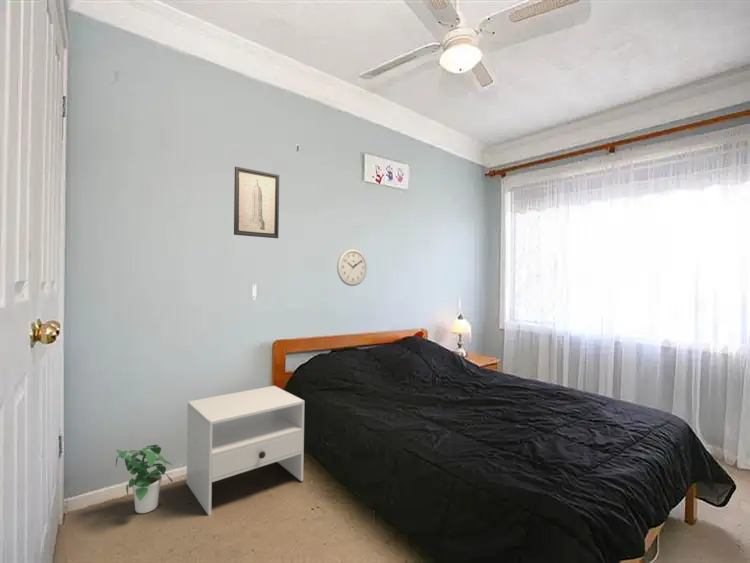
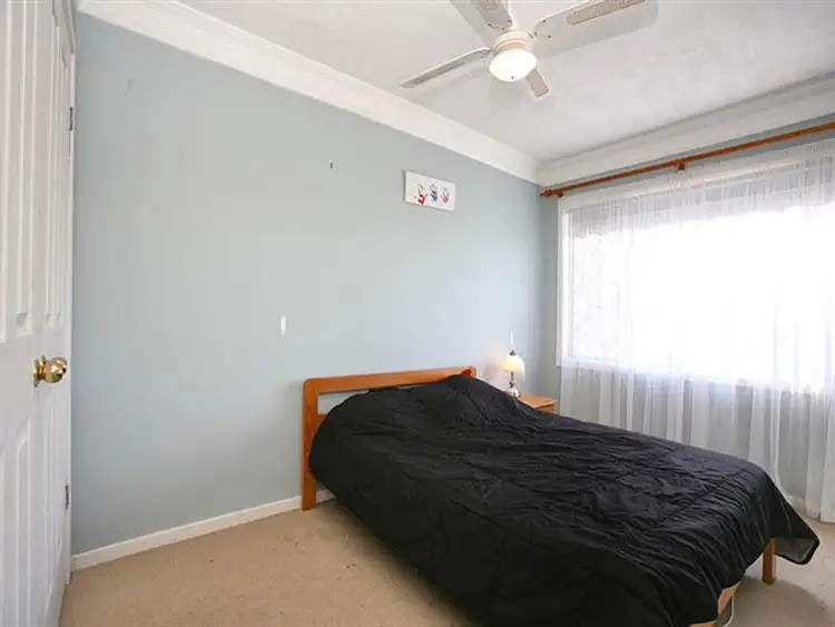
- potted plant [115,444,174,514]
- wall clock [336,247,368,287]
- nightstand [186,385,306,517]
- wall art [233,166,280,239]
